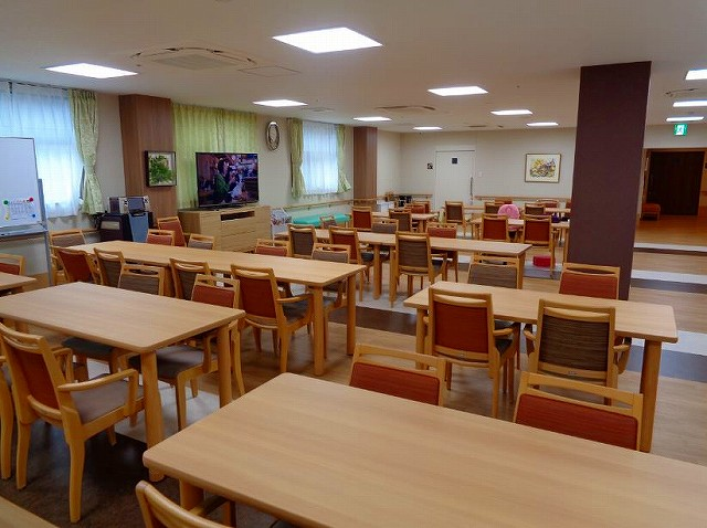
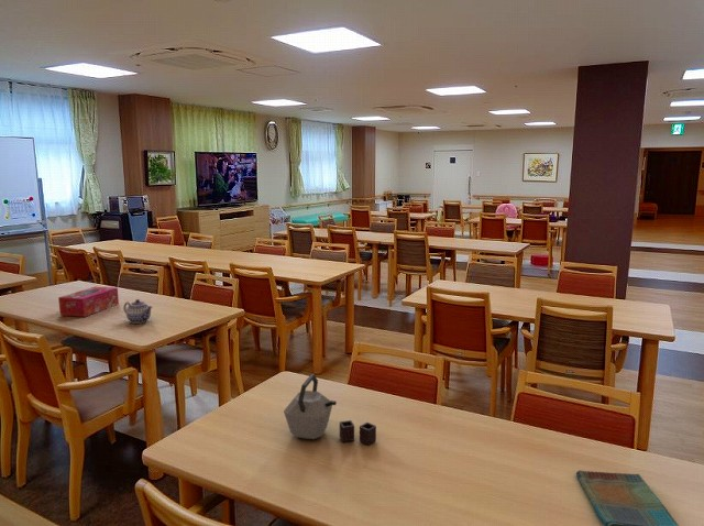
+ kettle [283,373,377,446]
+ tissue box [57,285,120,318]
+ teapot [122,298,153,325]
+ dish towel [575,469,680,526]
